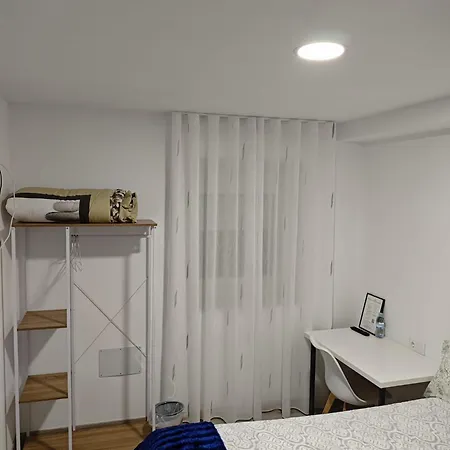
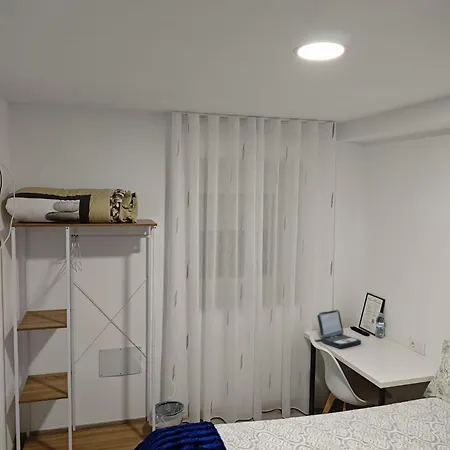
+ laptop [314,309,362,349]
